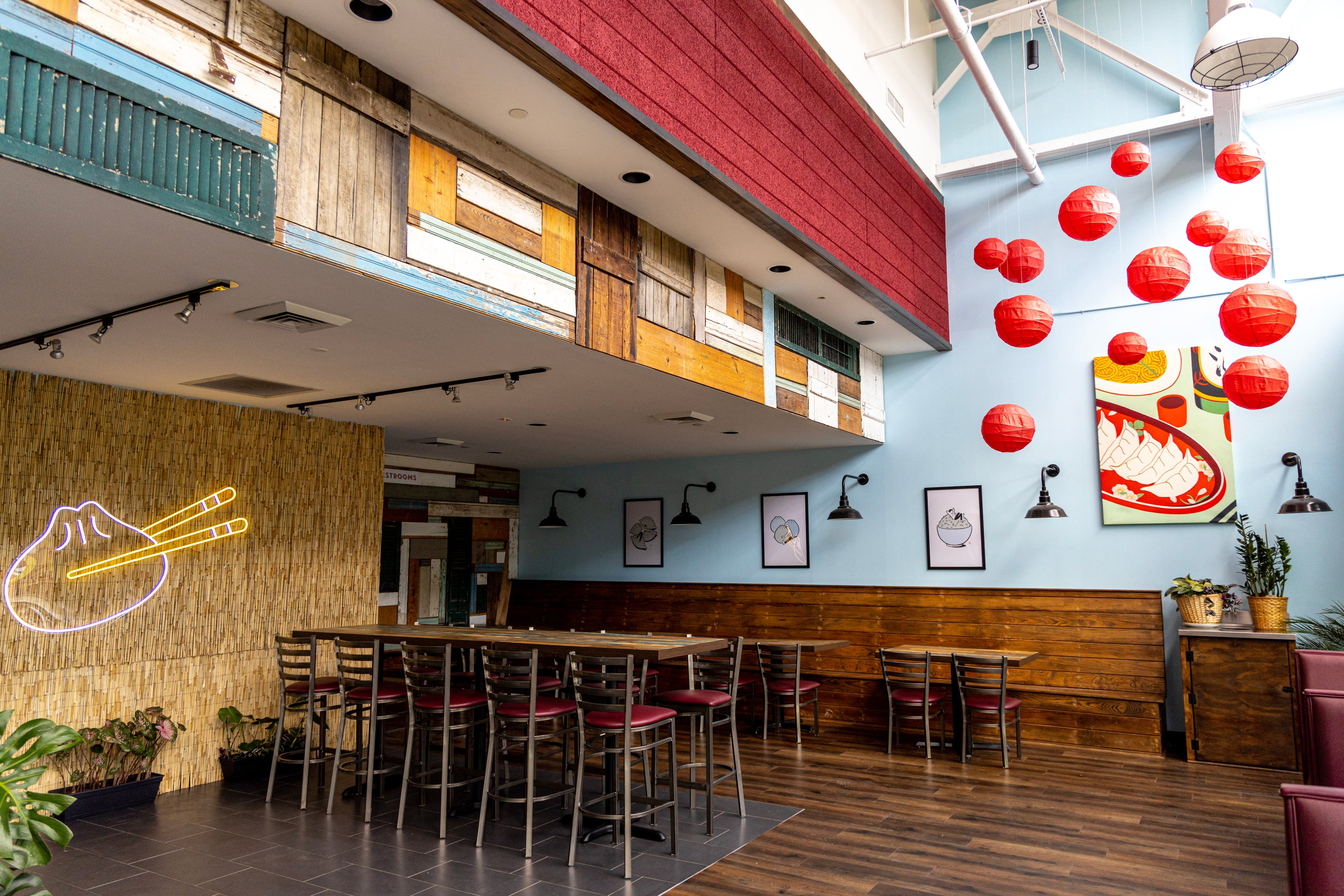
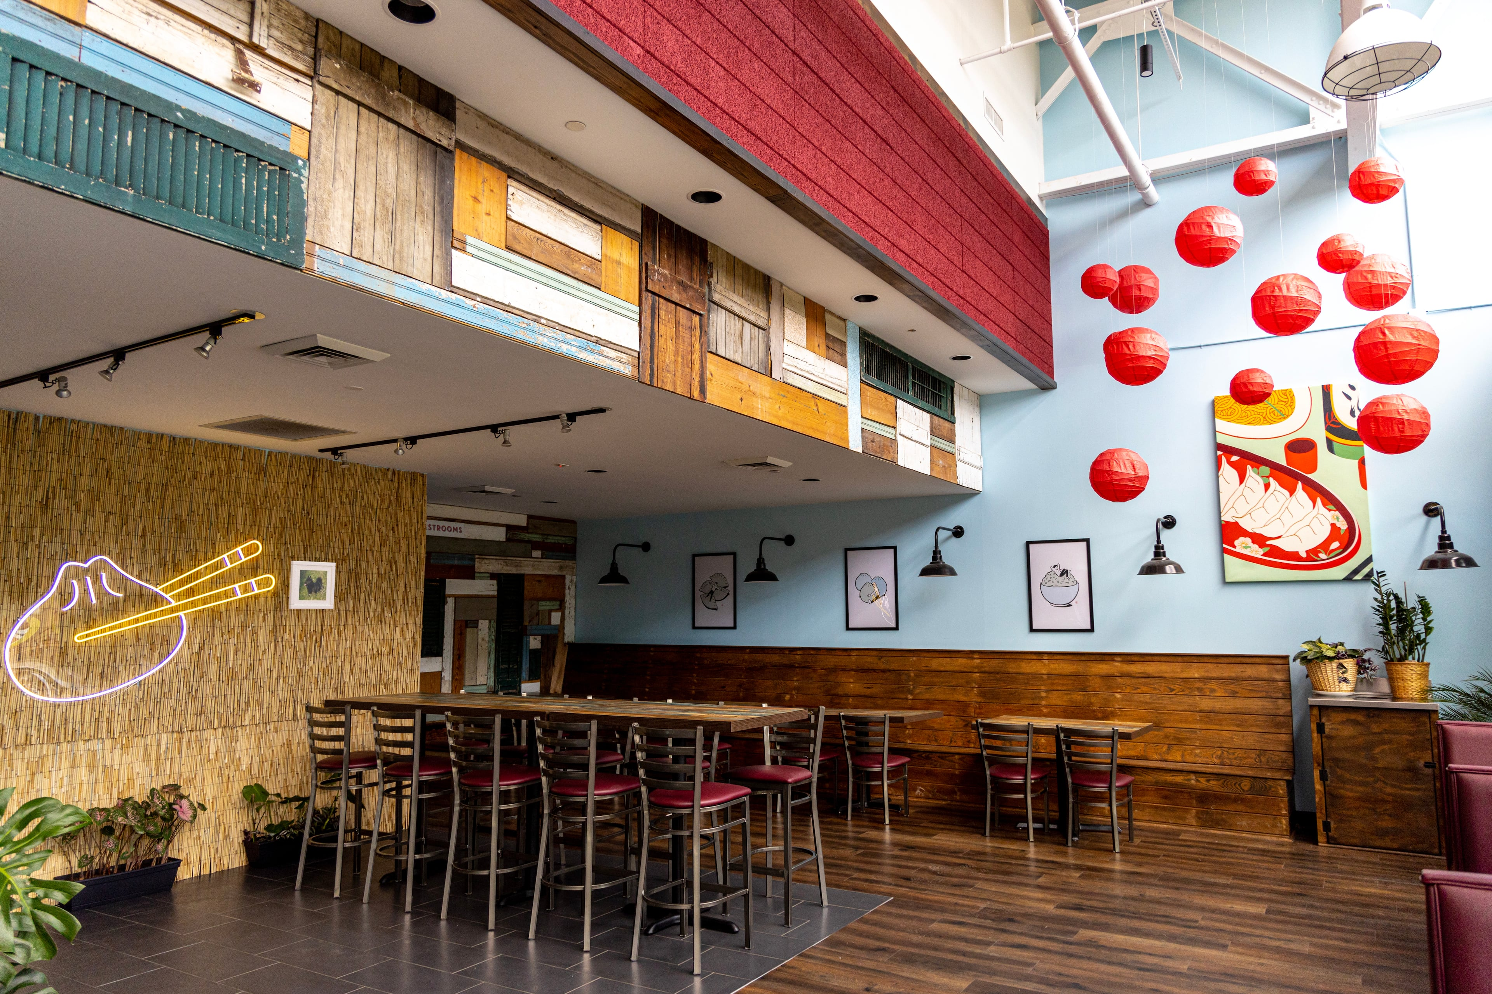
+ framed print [289,560,336,609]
